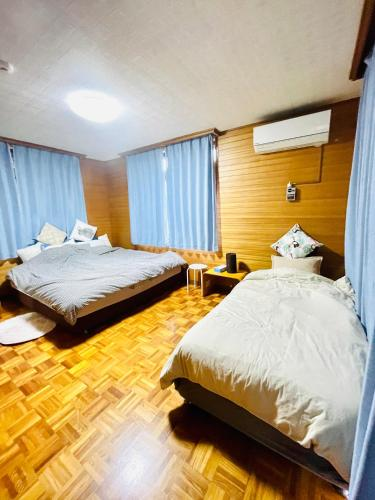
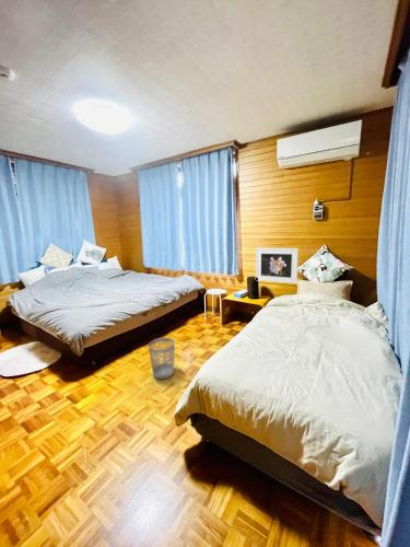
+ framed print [255,247,300,284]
+ wastebasket [148,337,176,380]
